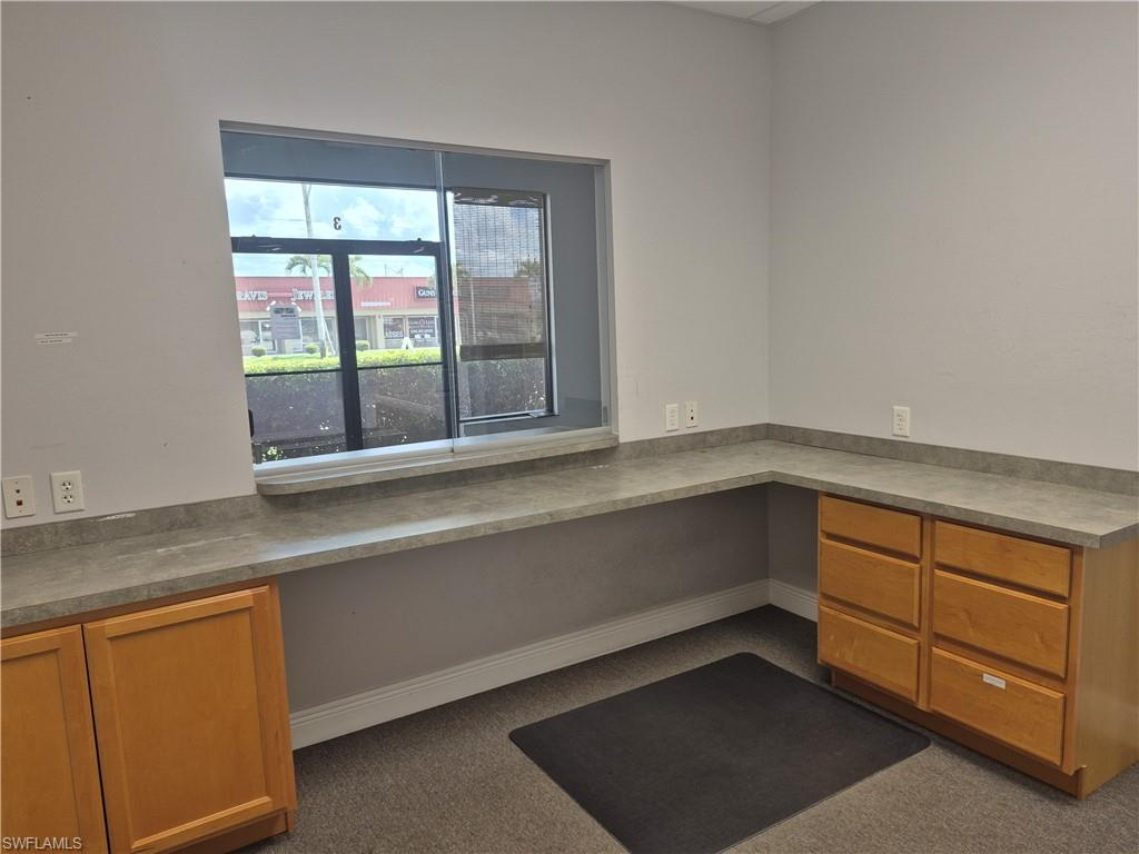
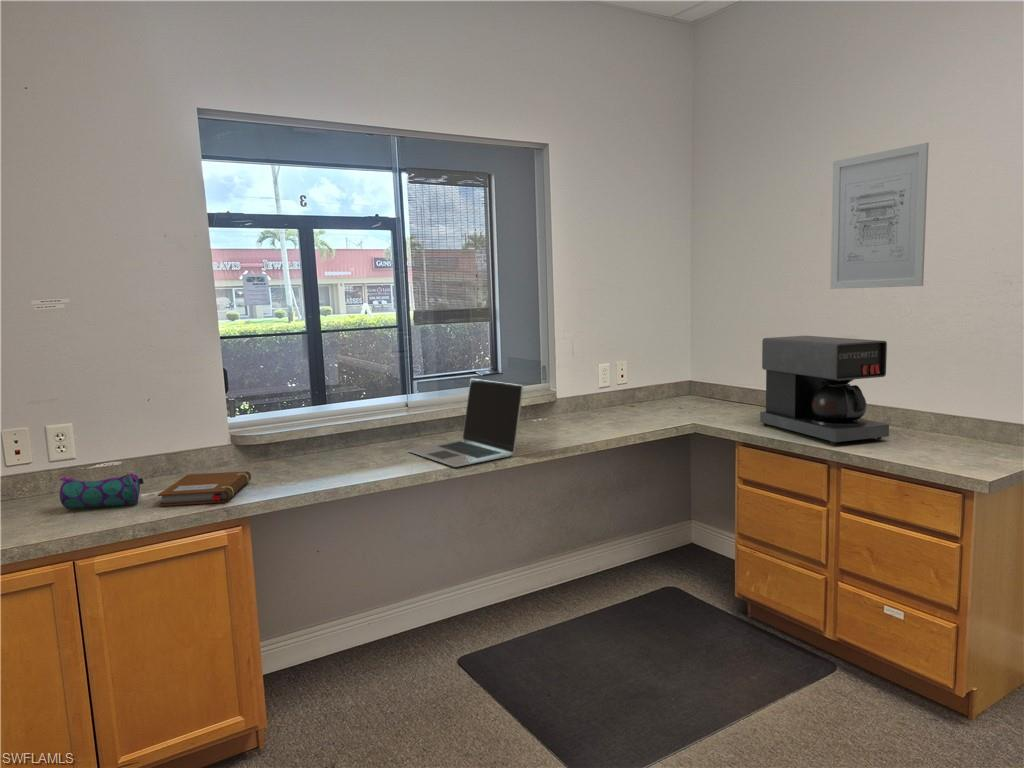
+ pencil case [59,472,145,510]
+ coffee maker [759,335,890,446]
+ notebook [157,470,252,507]
+ laptop [407,378,524,468]
+ wall art [830,142,930,290]
